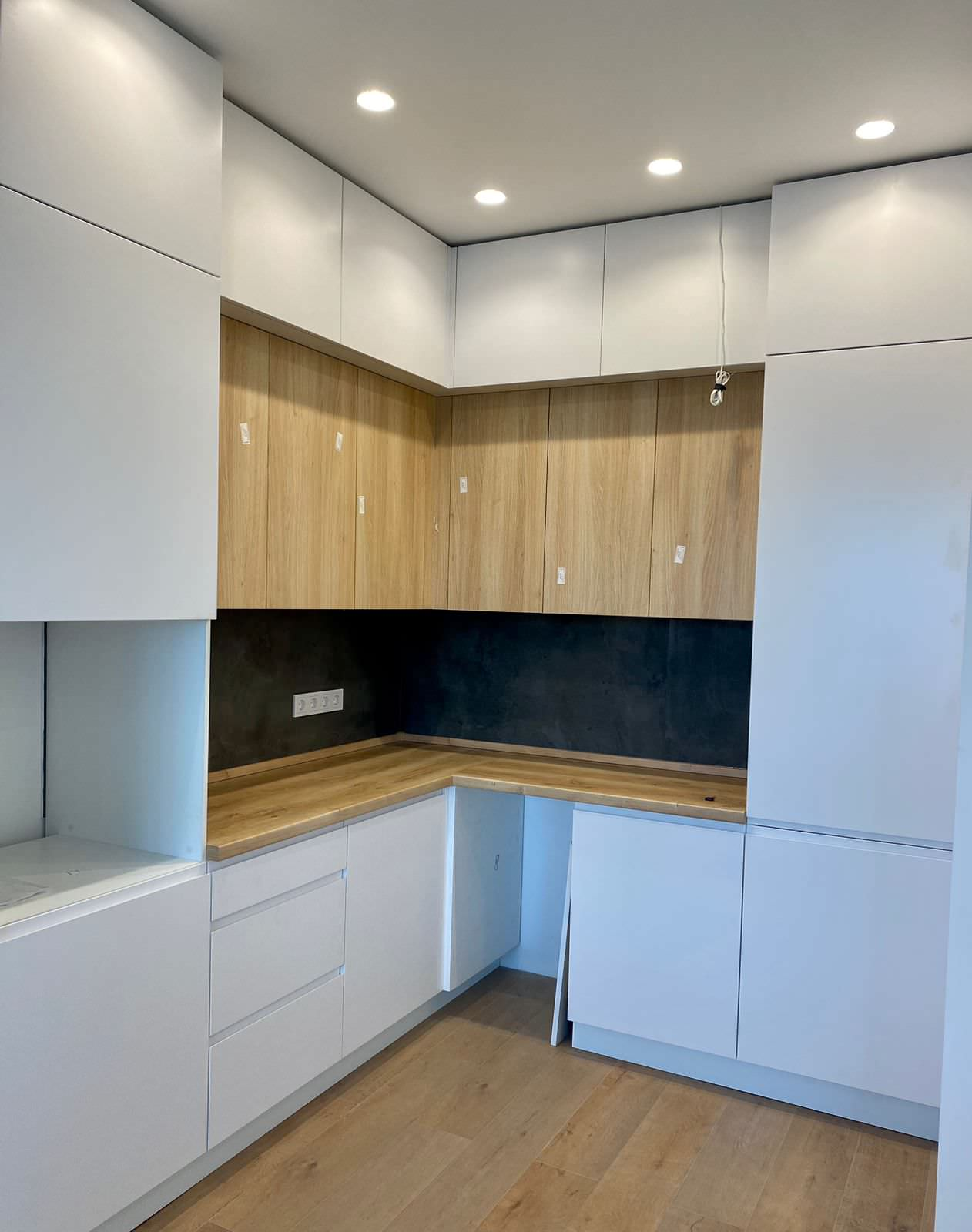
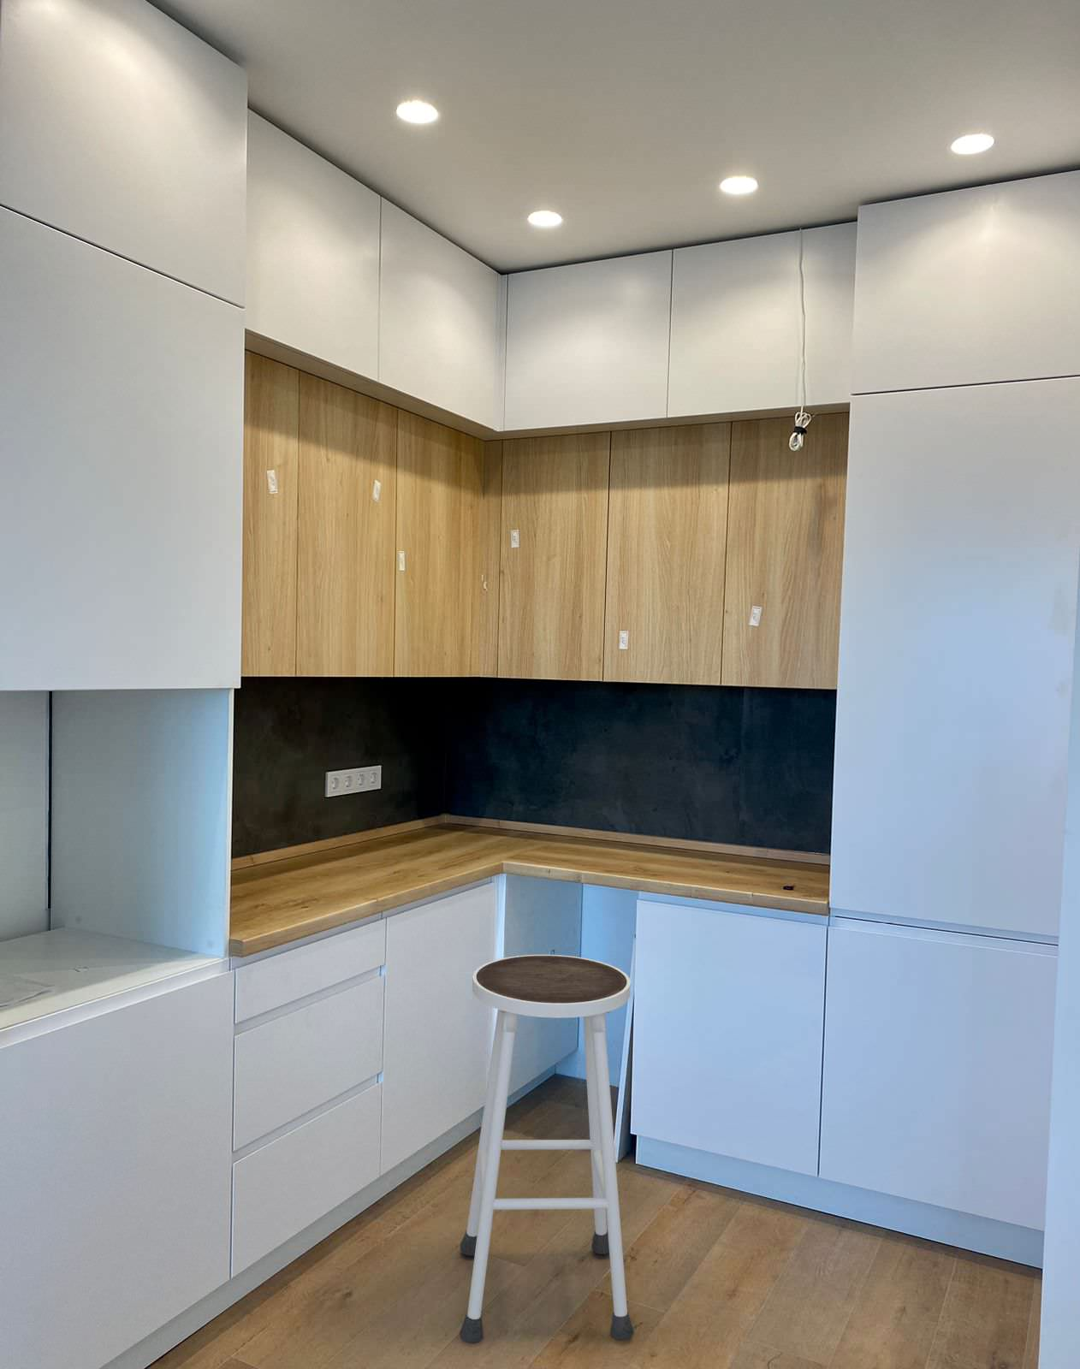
+ stool [459,955,634,1345]
